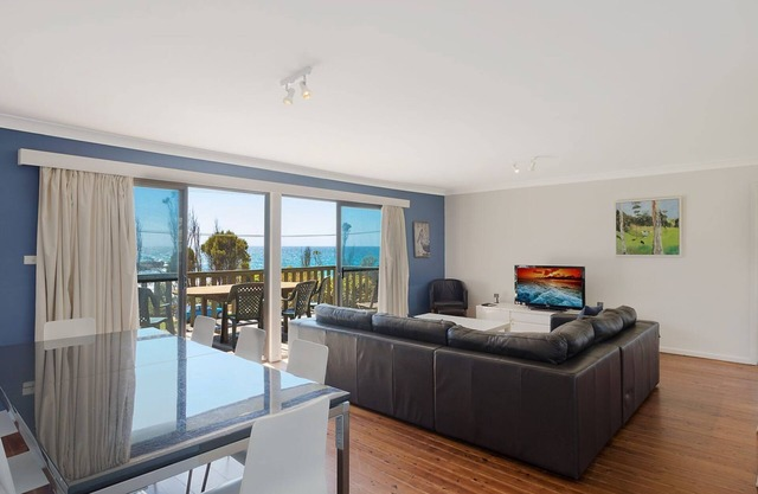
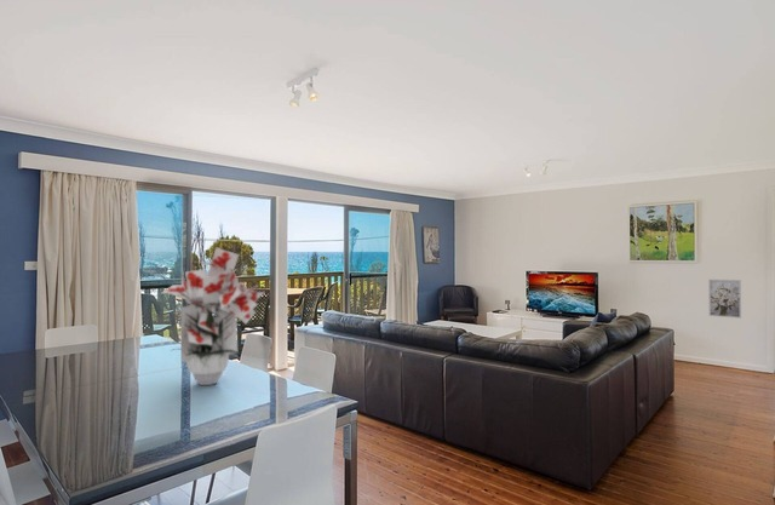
+ wall art [707,279,742,320]
+ bouquet [159,246,265,386]
